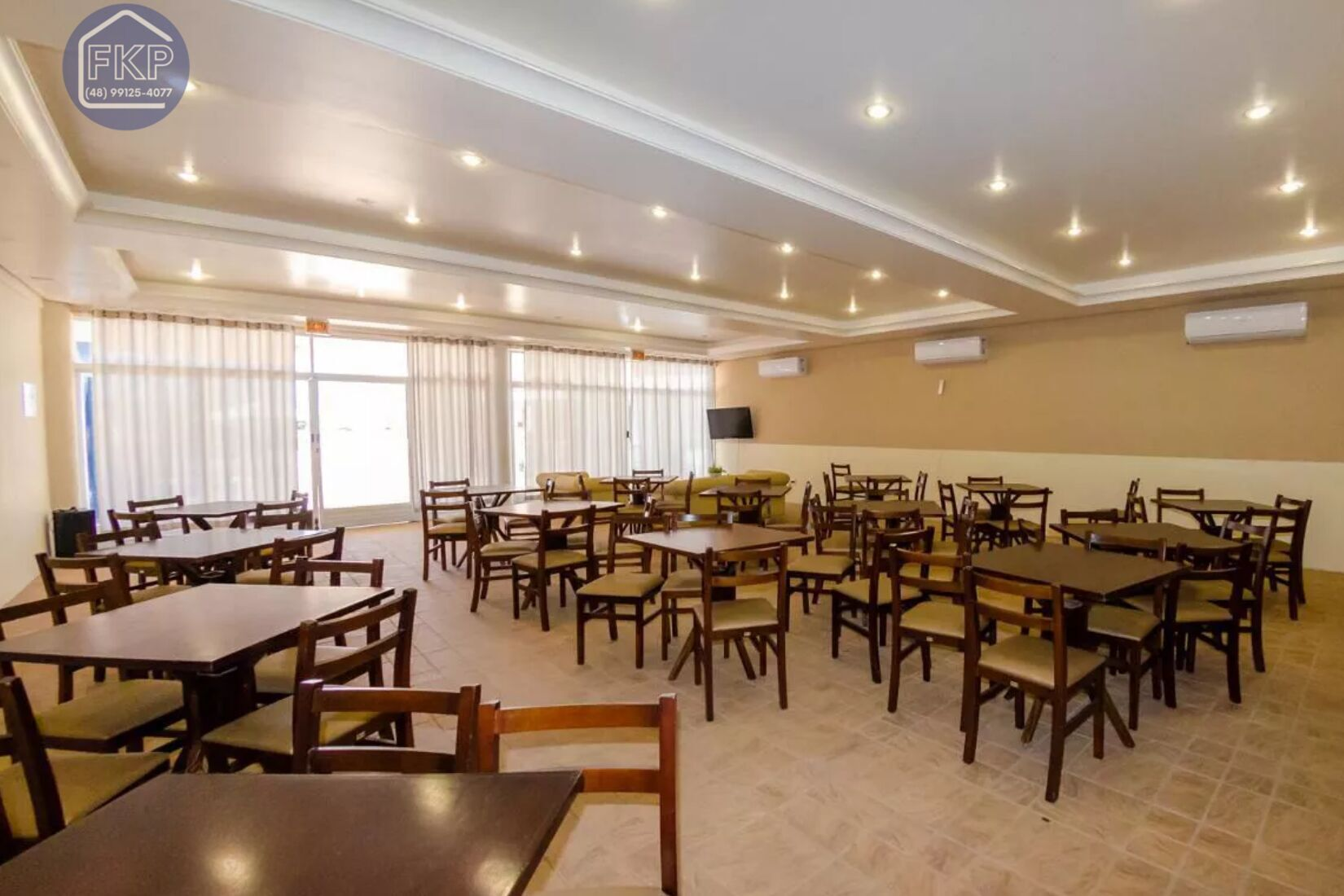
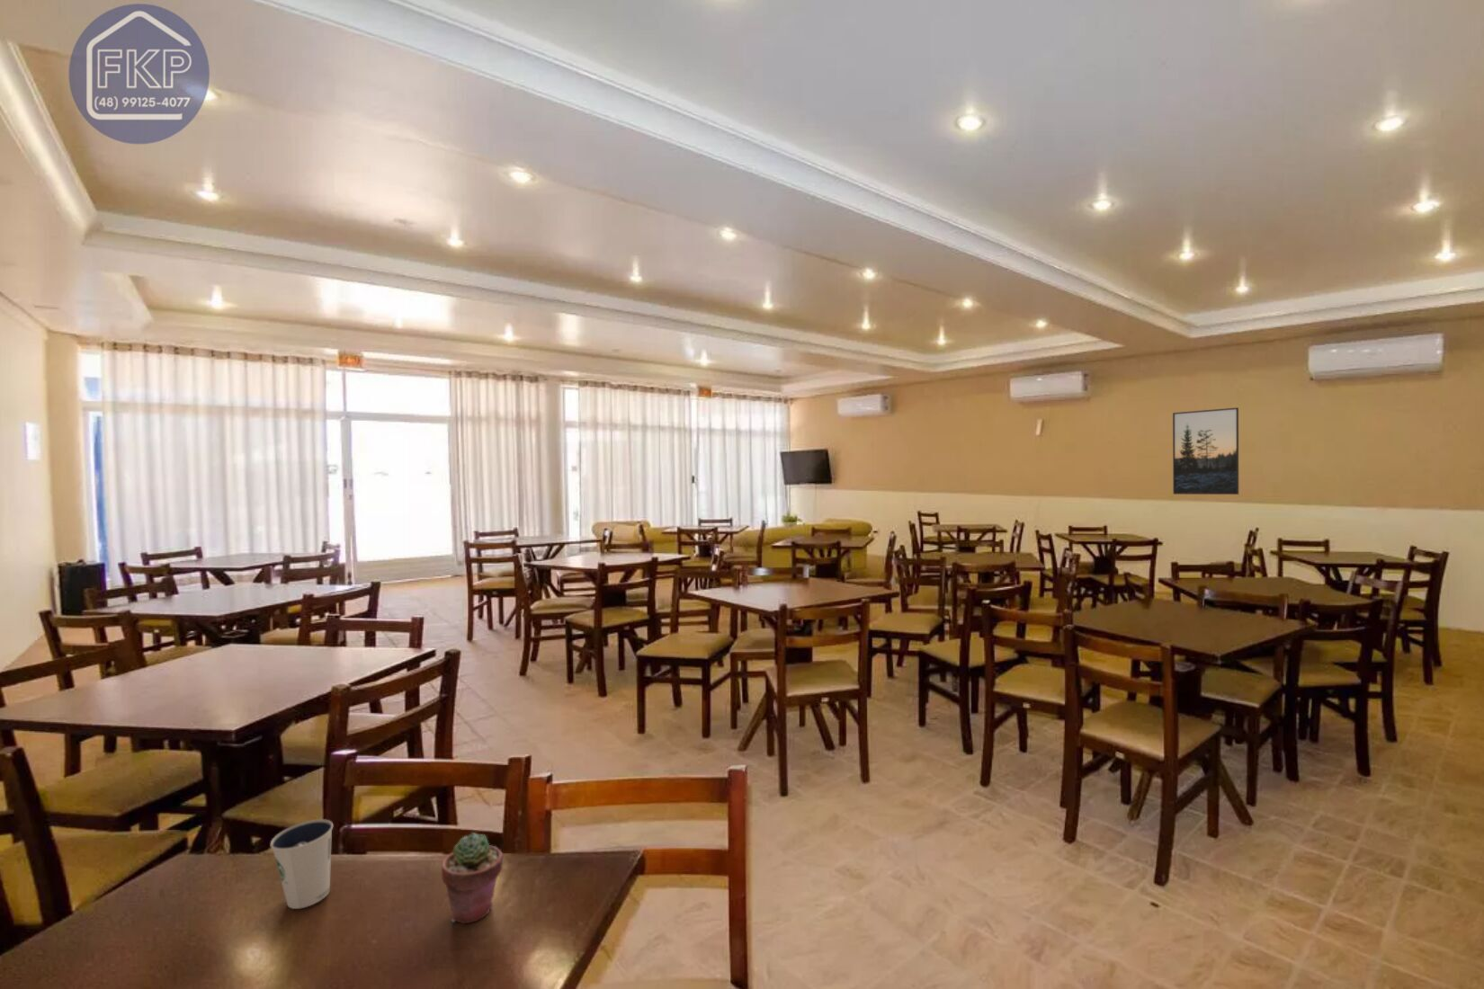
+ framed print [1172,406,1239,496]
+ dixie cup [269,818,333,910]
+ potted succulent [441,831,505,924]
